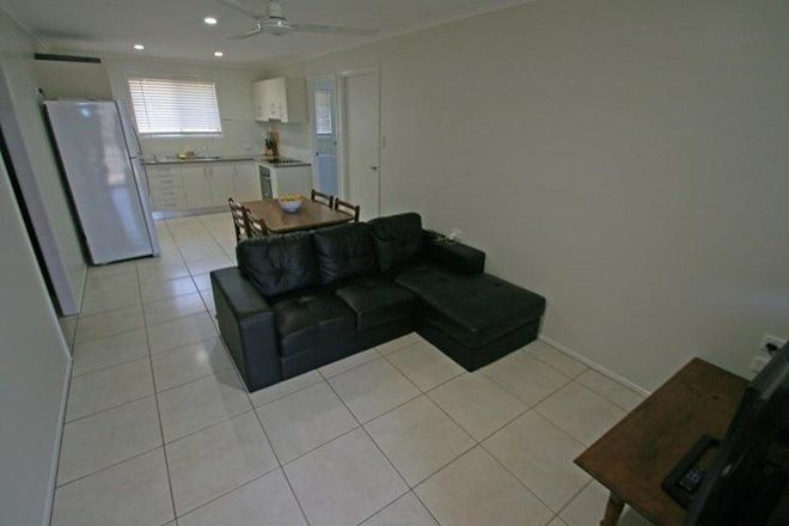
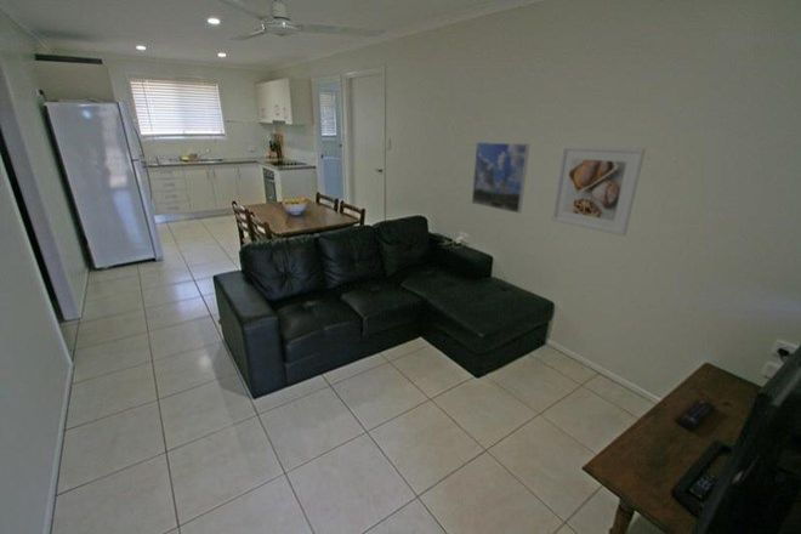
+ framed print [471,141,530,215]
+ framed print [550,144,647,237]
+ remote control [675,398,717,431]
